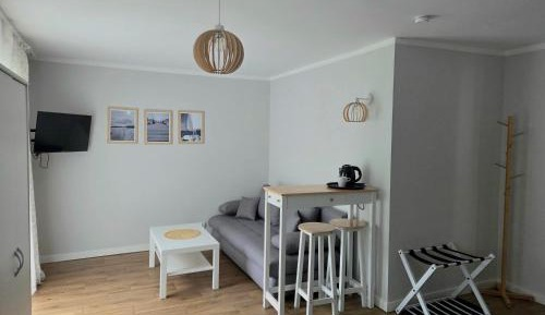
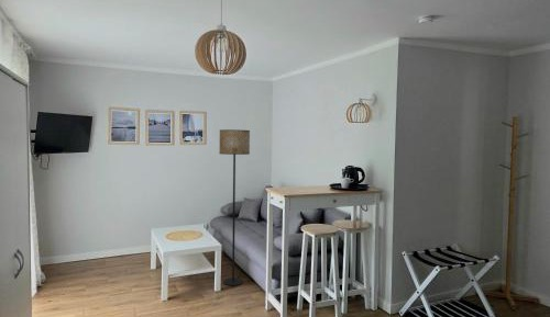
+ floor lamp [218,128,251,286]
